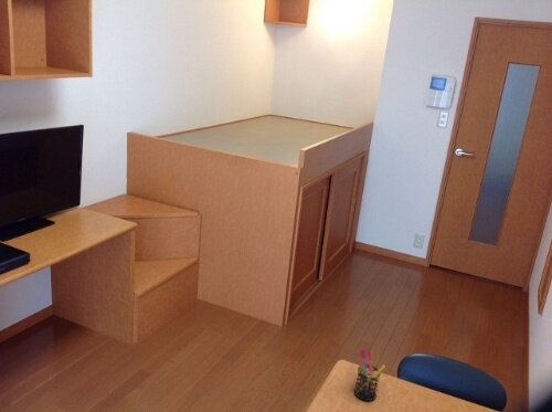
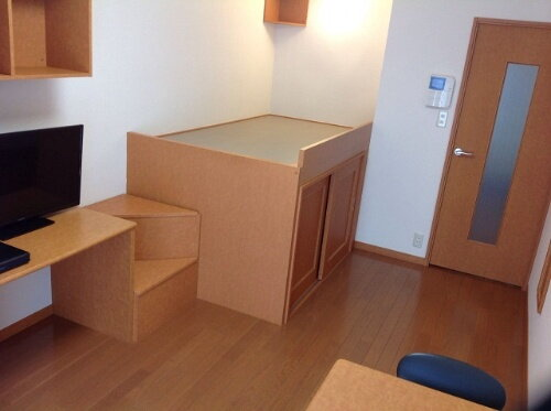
- pen holder [353,348,386,402]
